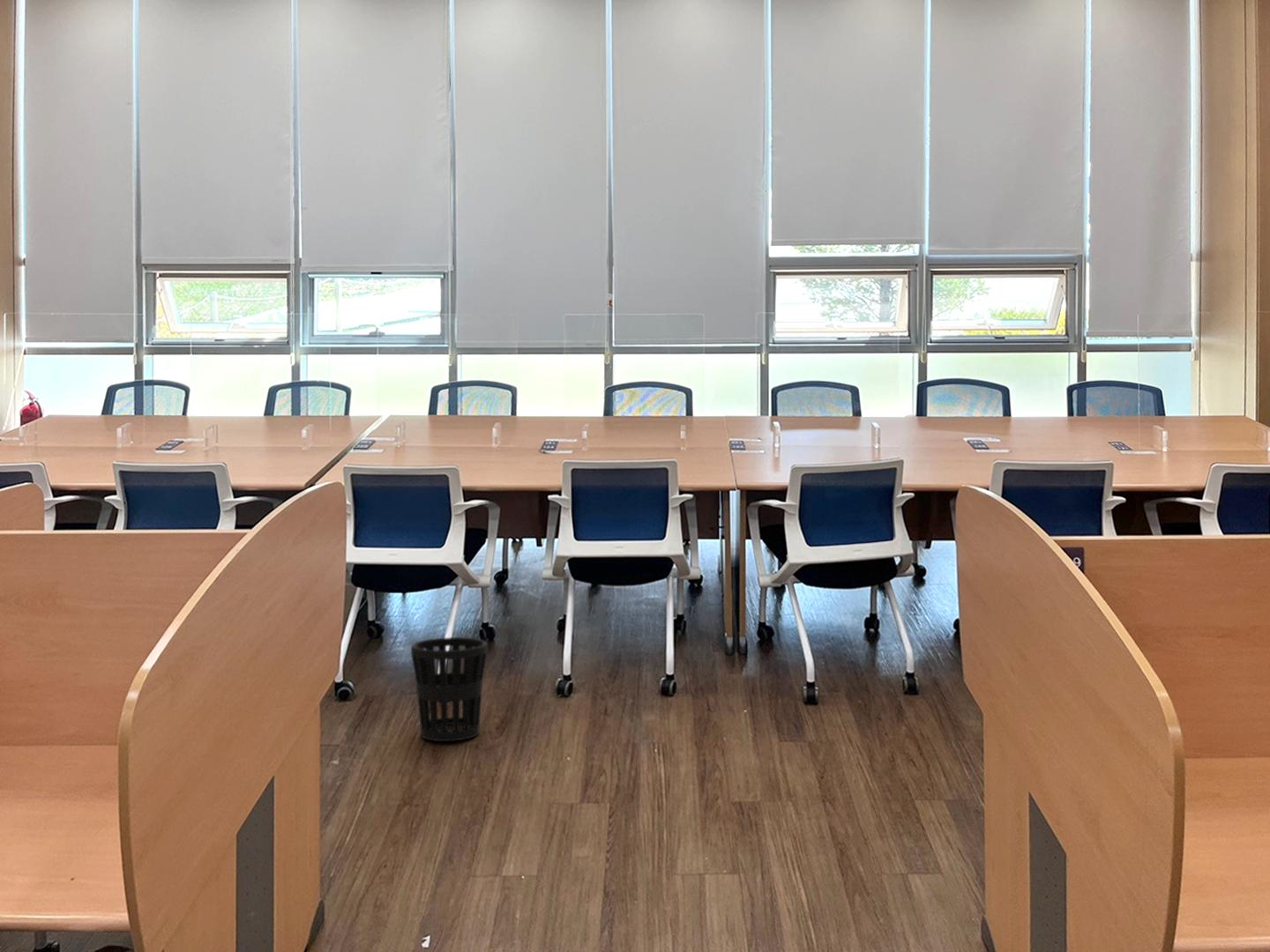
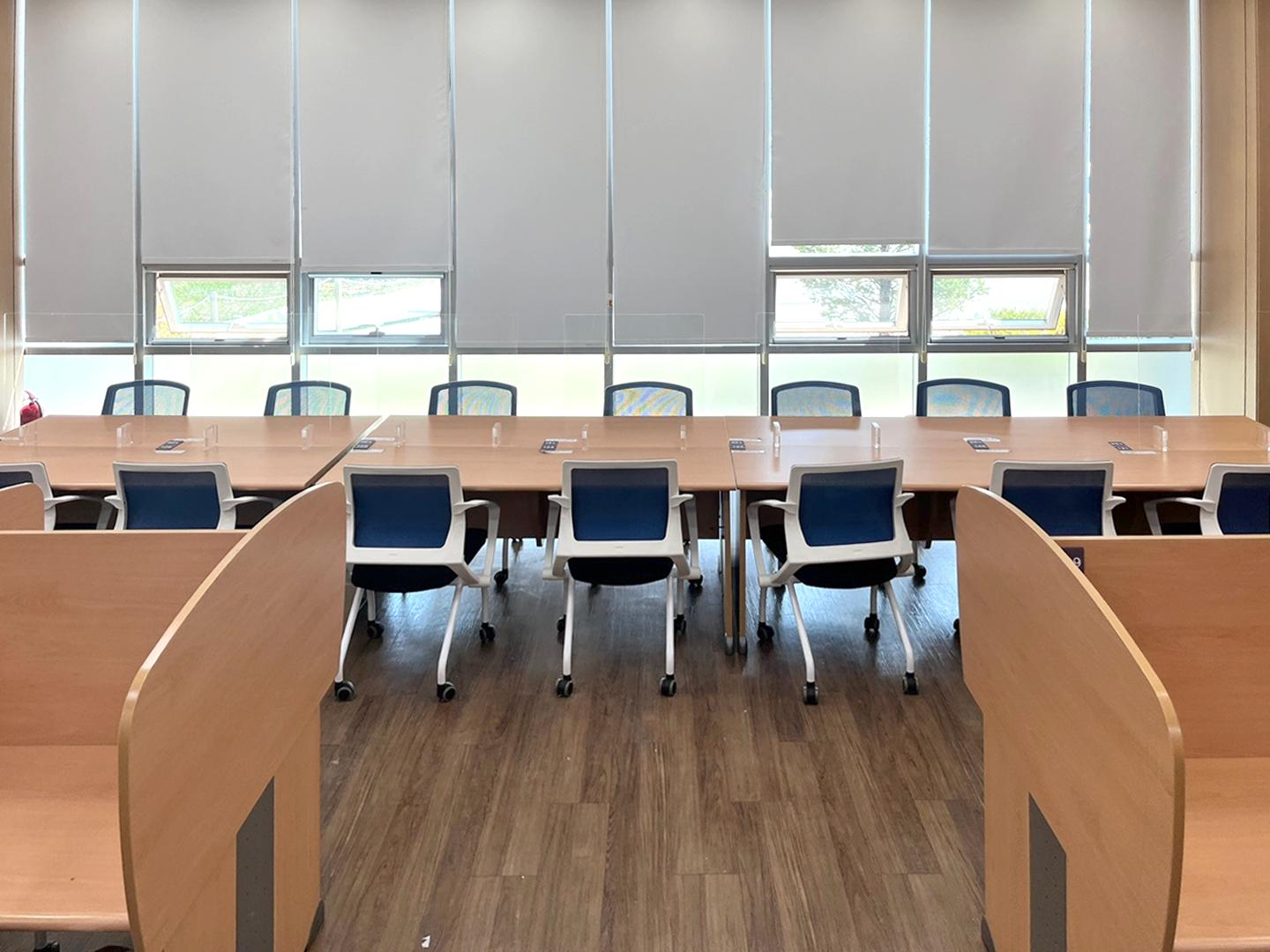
- wastebasket [410,636,489,742]
